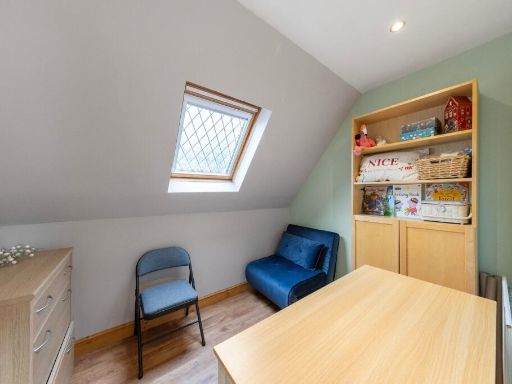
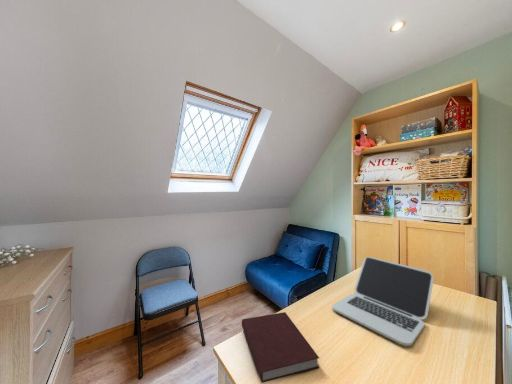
+ laptop [331,256,435,347]
+ notebook [241,311,320,384]
